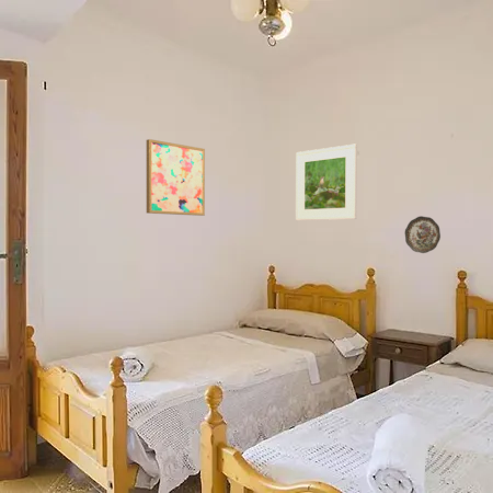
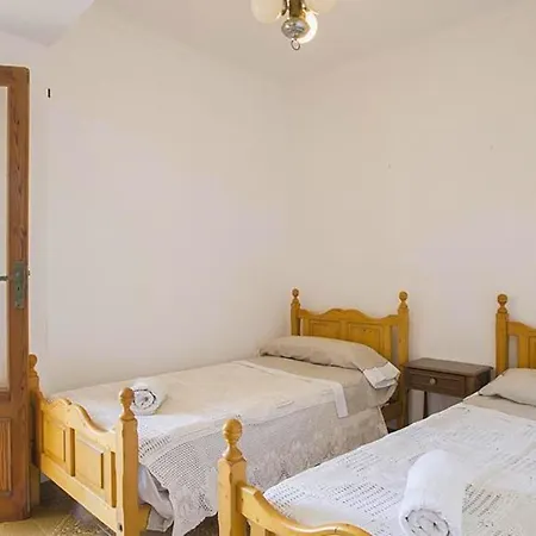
- wall art [146,138,206,217]
- decorative plate [404,215,442,254]
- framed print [295,144,358,221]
